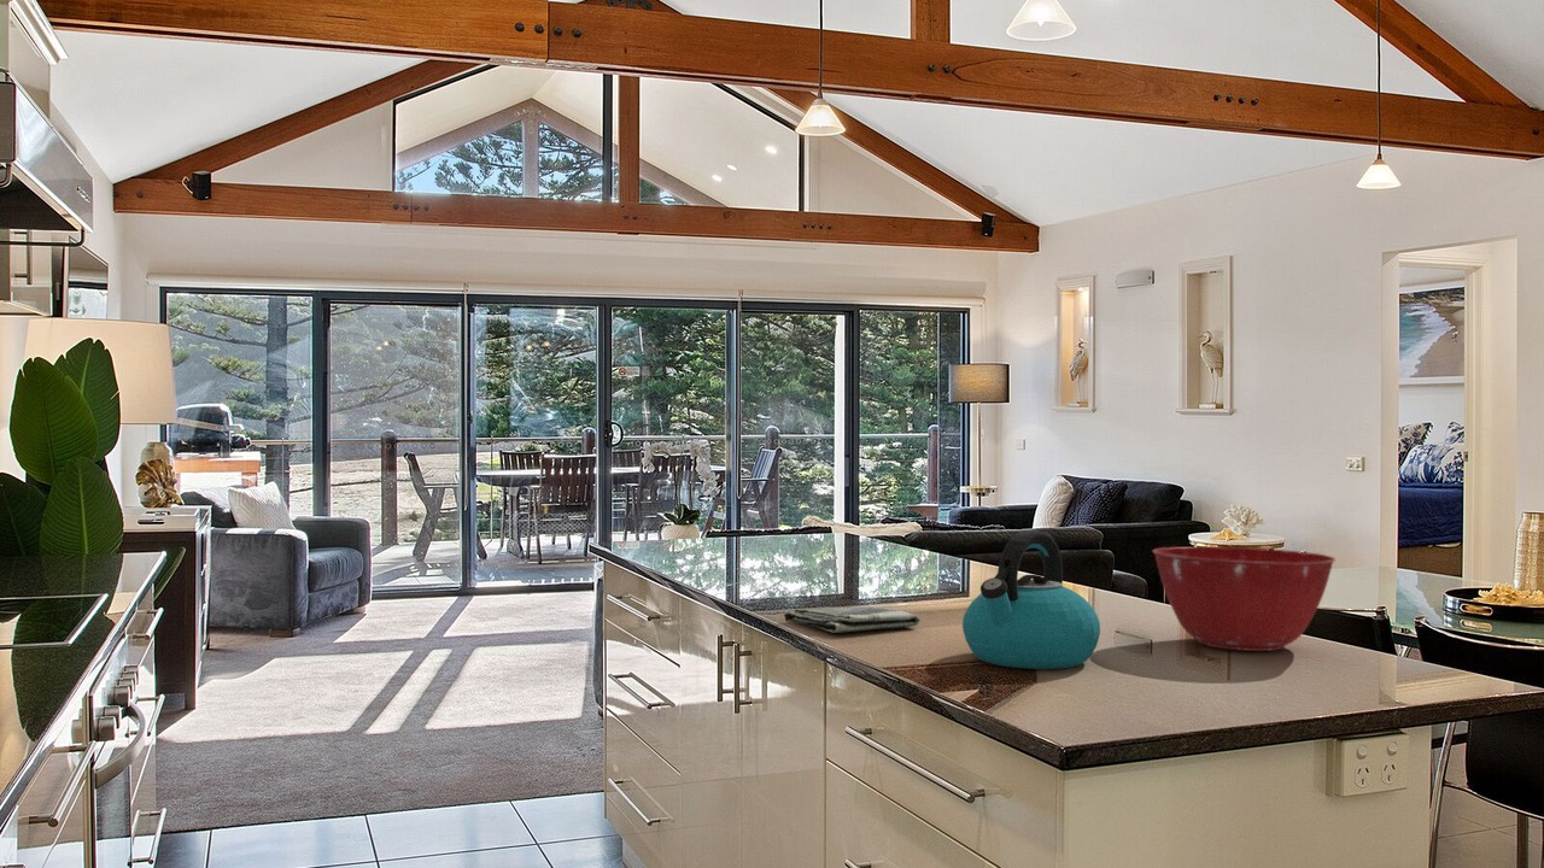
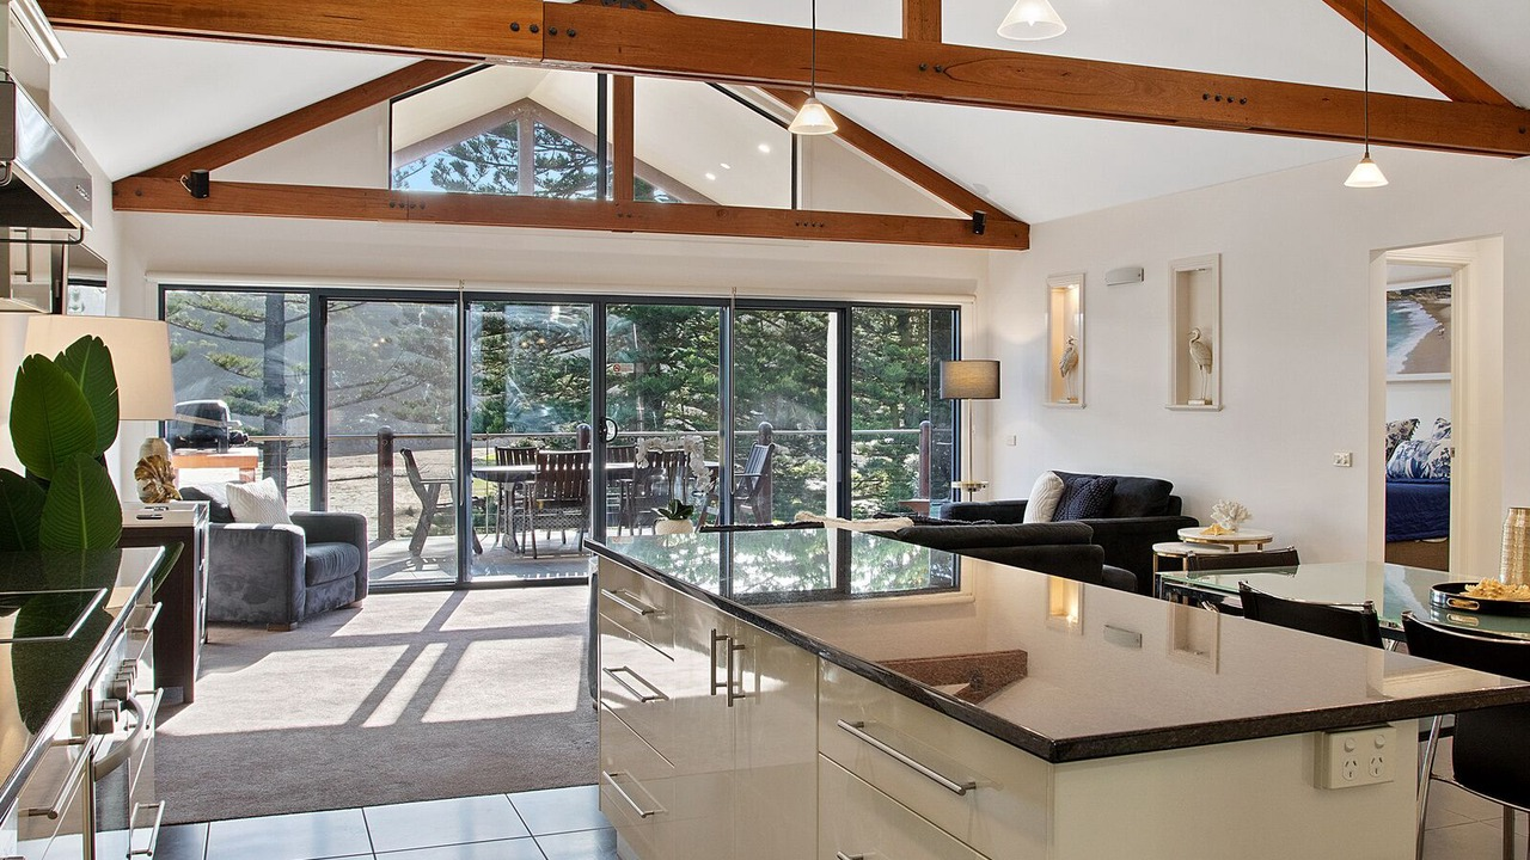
- dish towel [783,604,922,634]
- mixing bowl [1152,546,1337,652]
- kettle [961,529,1101,670]
